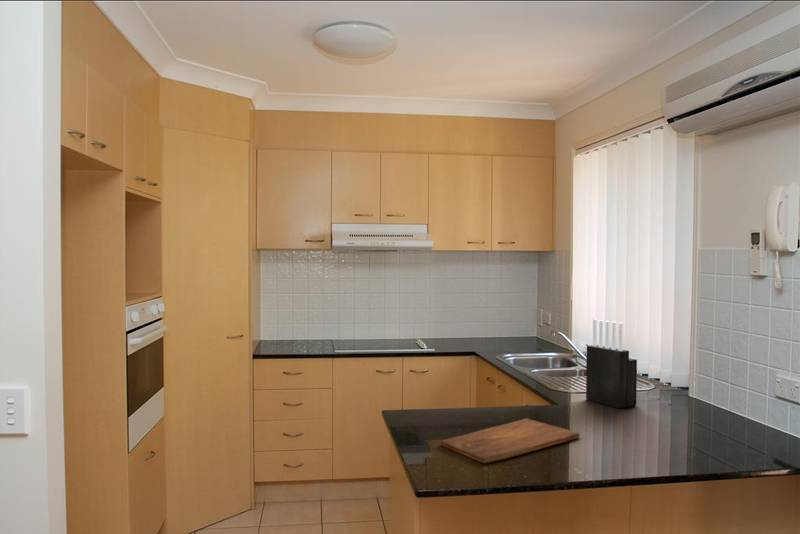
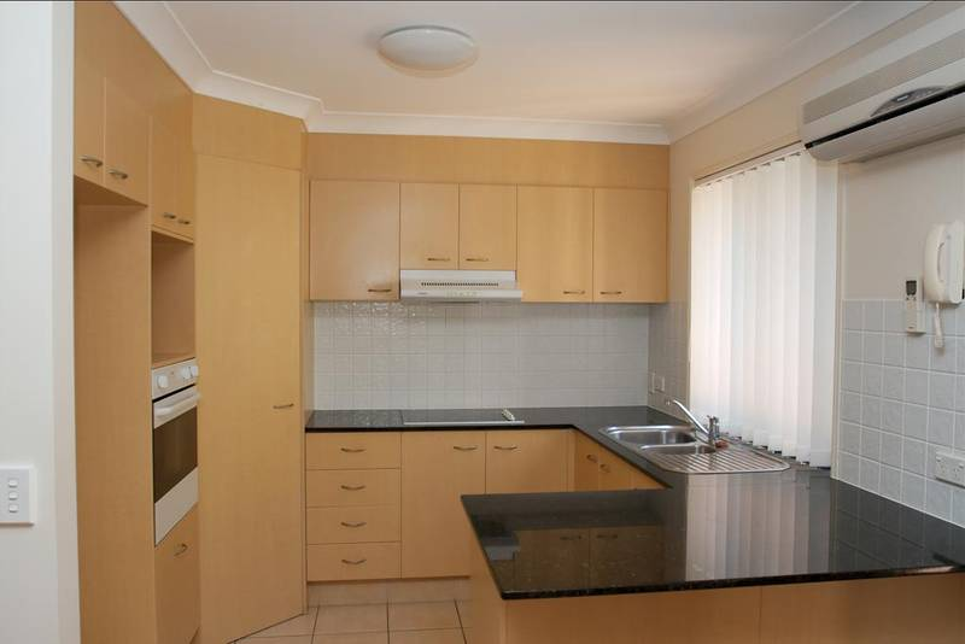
- knife block [585,318,638,409]
- cutting board [440,418,581,464]
